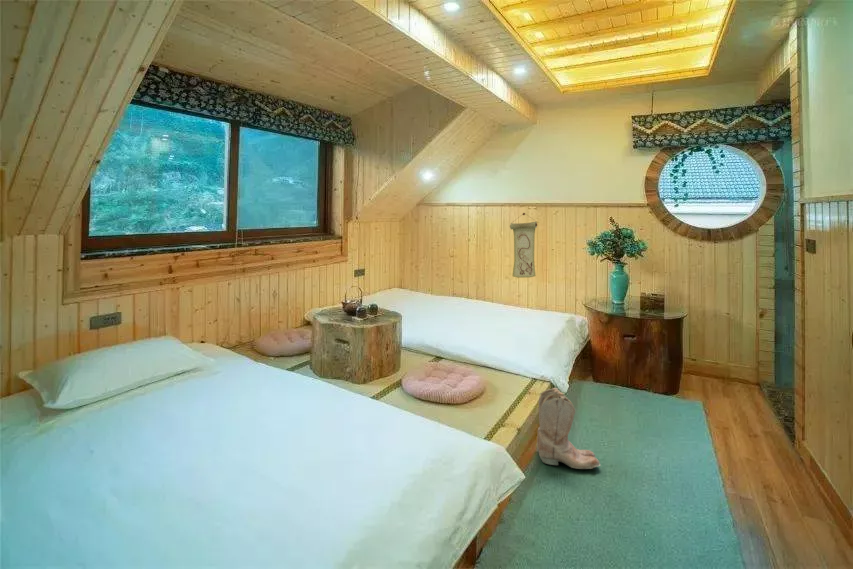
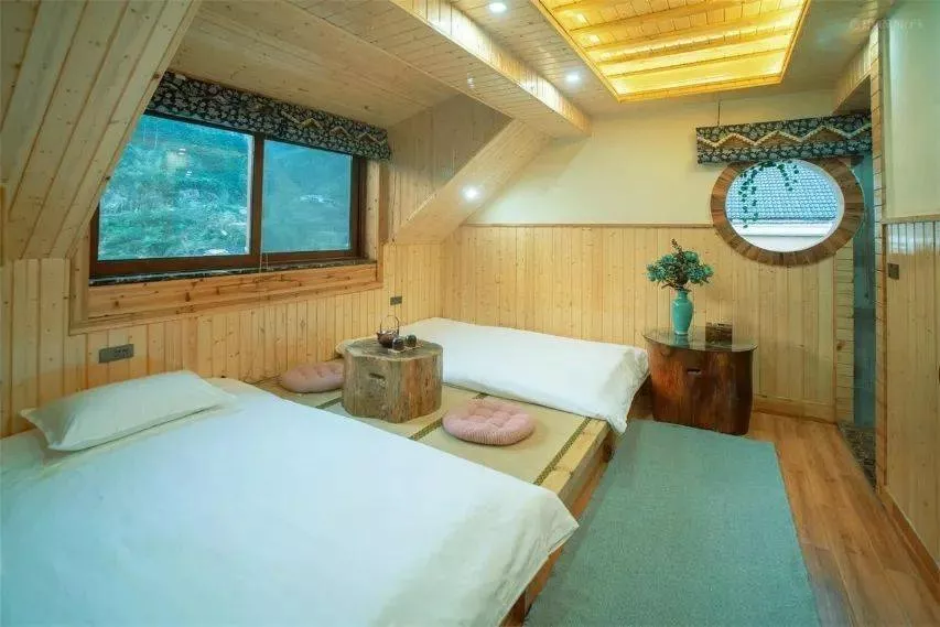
- wall scroll [509,212,538,279]
- boots [536,387,601,470]
